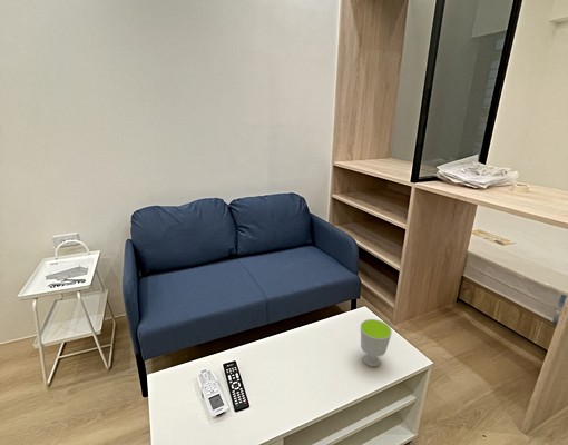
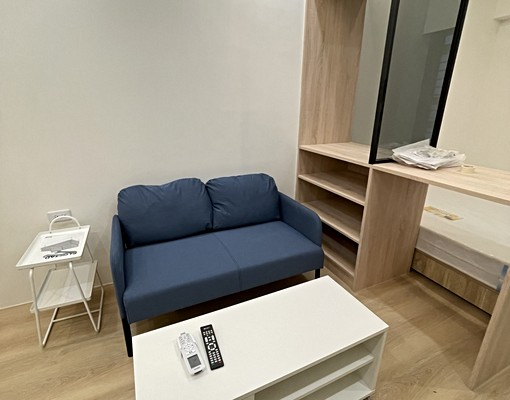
- cup [360,318,393,368]
